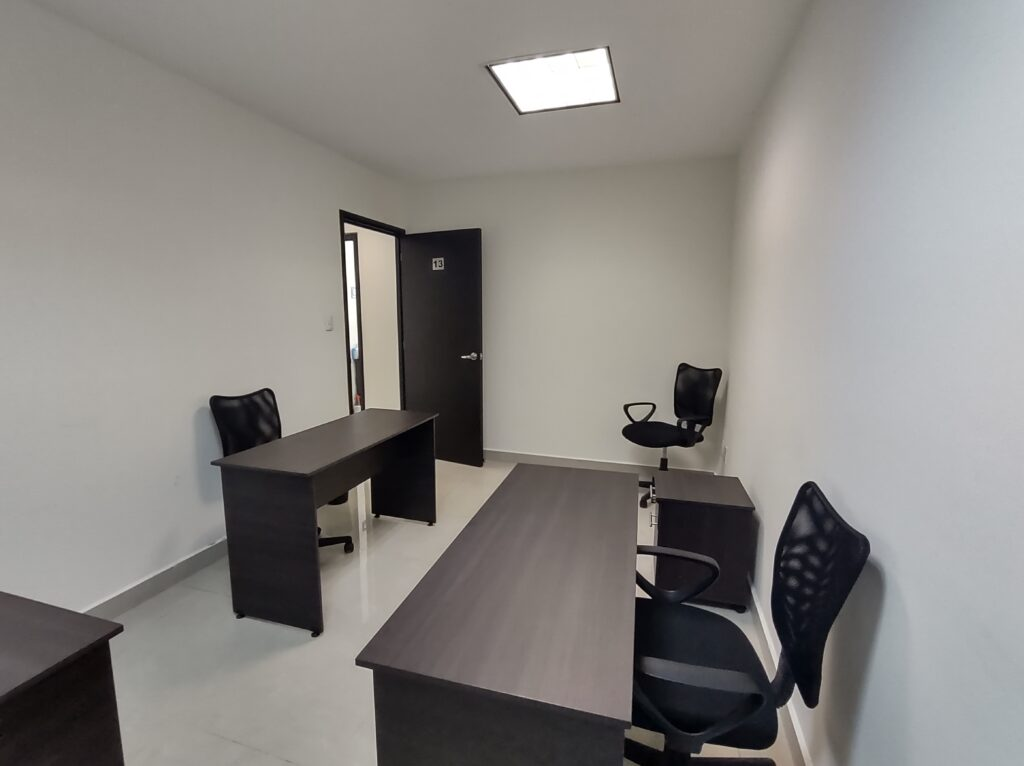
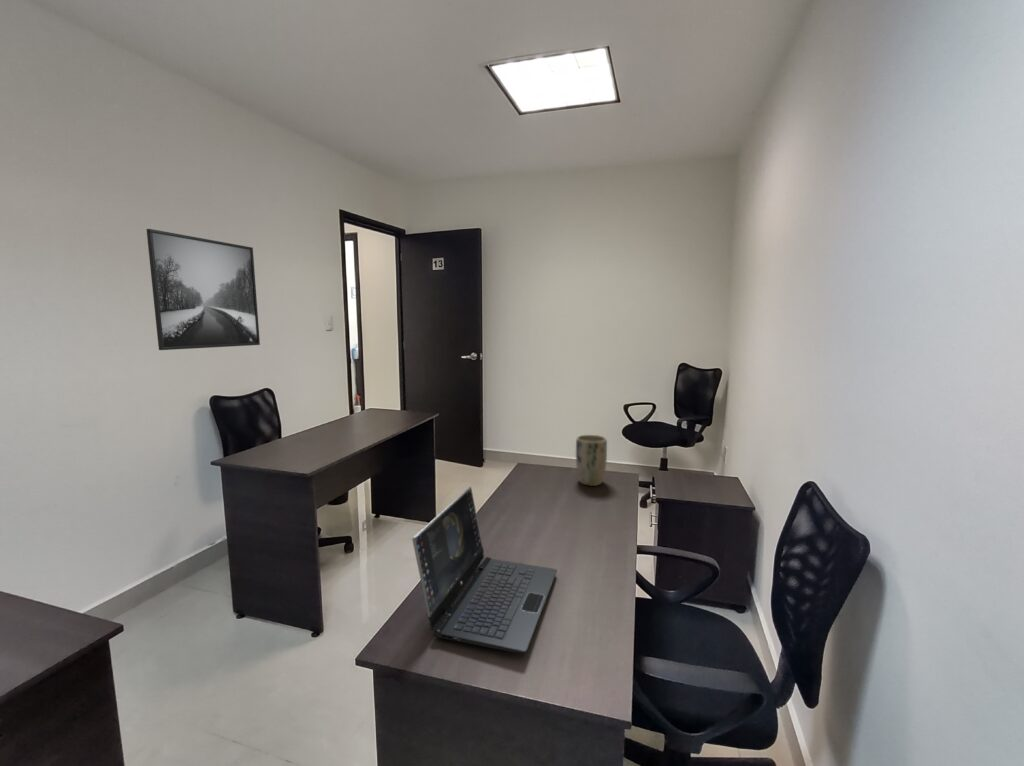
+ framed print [145,228,261,351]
+ laptop [411,486,558,654]
+ plant pot [575,434,608,487]
